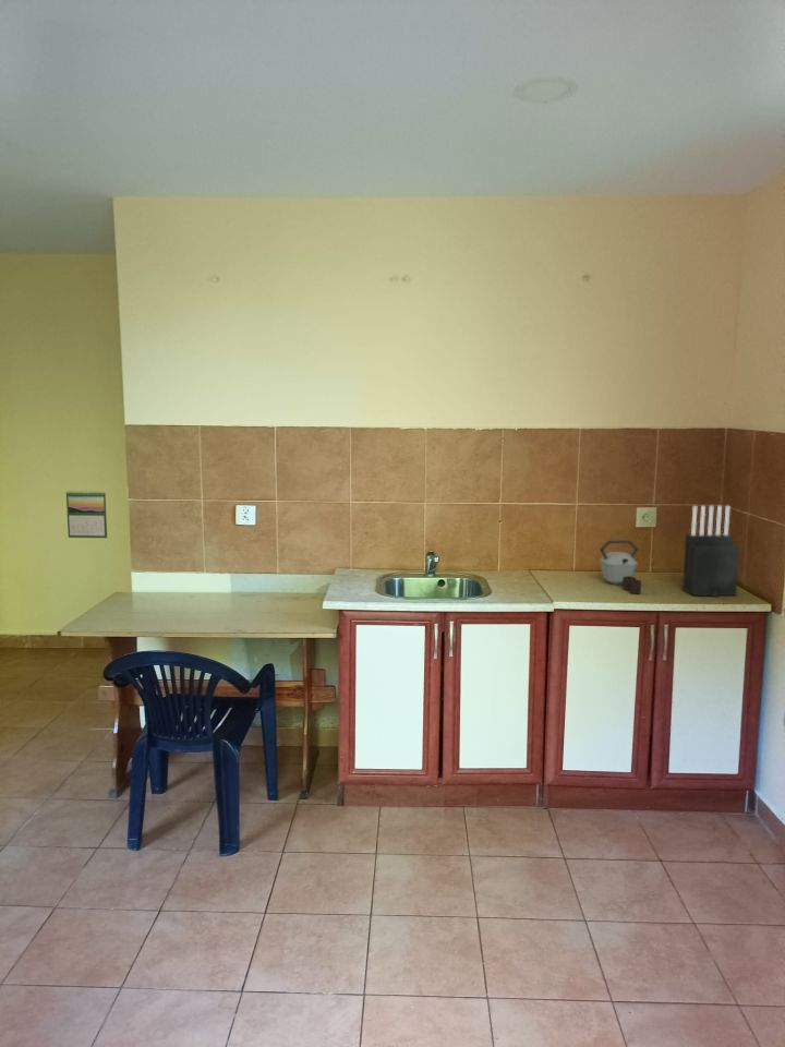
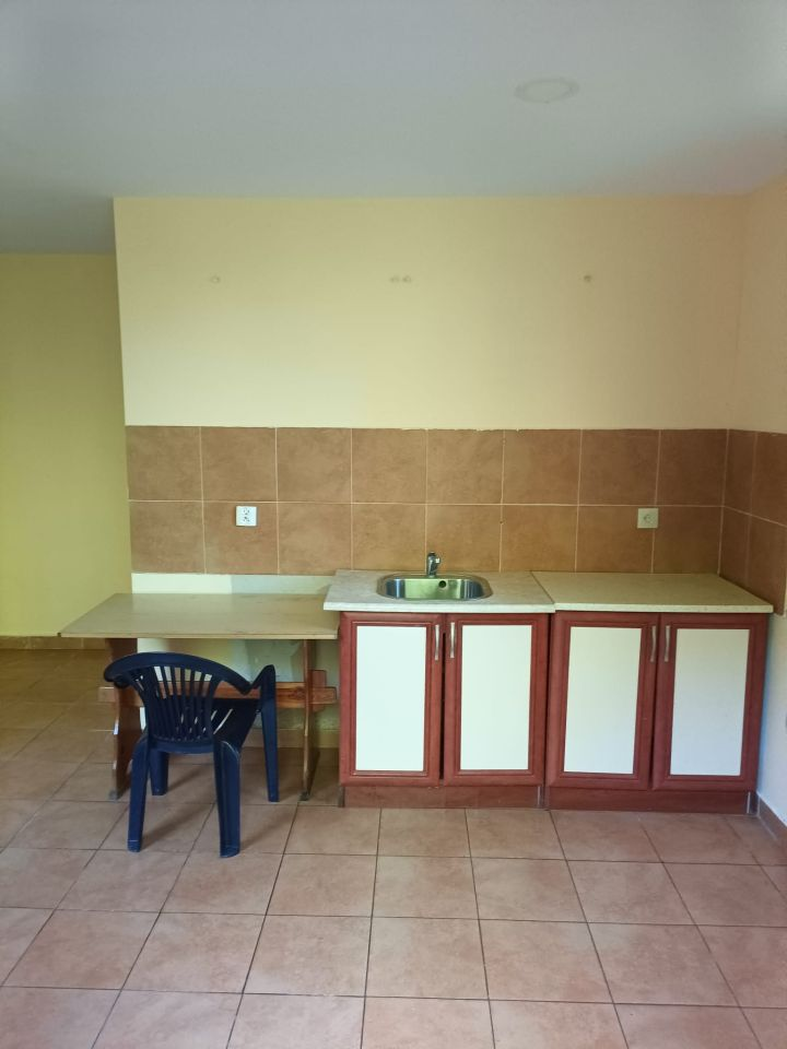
- kettle [599,539,642,594]
- calendar [65,490,108,539]
- knife block [681,505,740,598]
